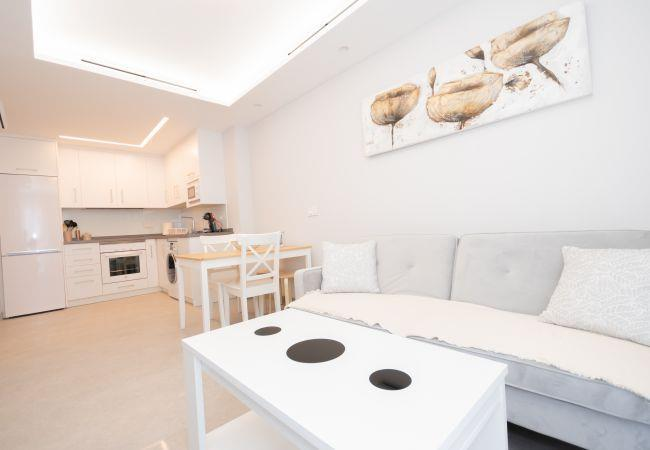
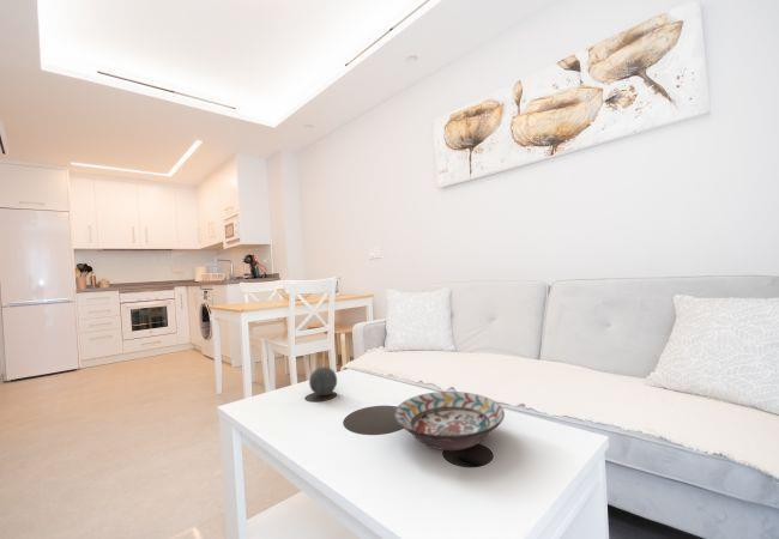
+ decorative bowl [393,390,506,452]
+ decorative ball [308,365,338,396]
